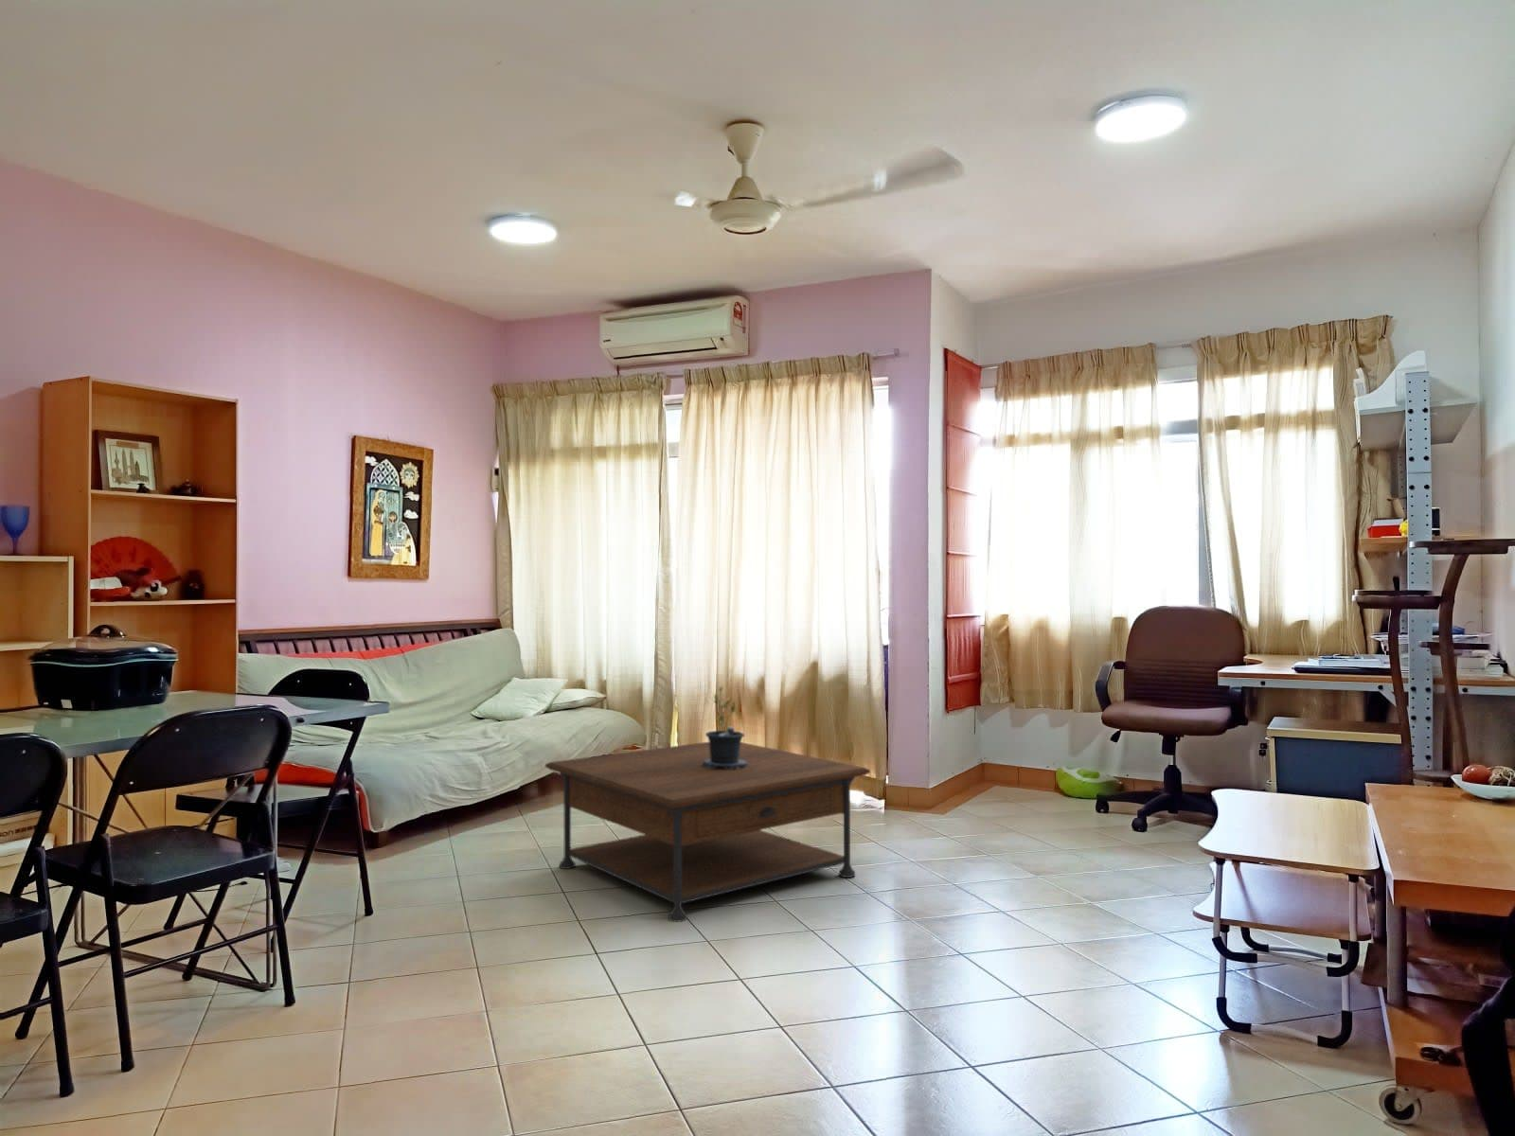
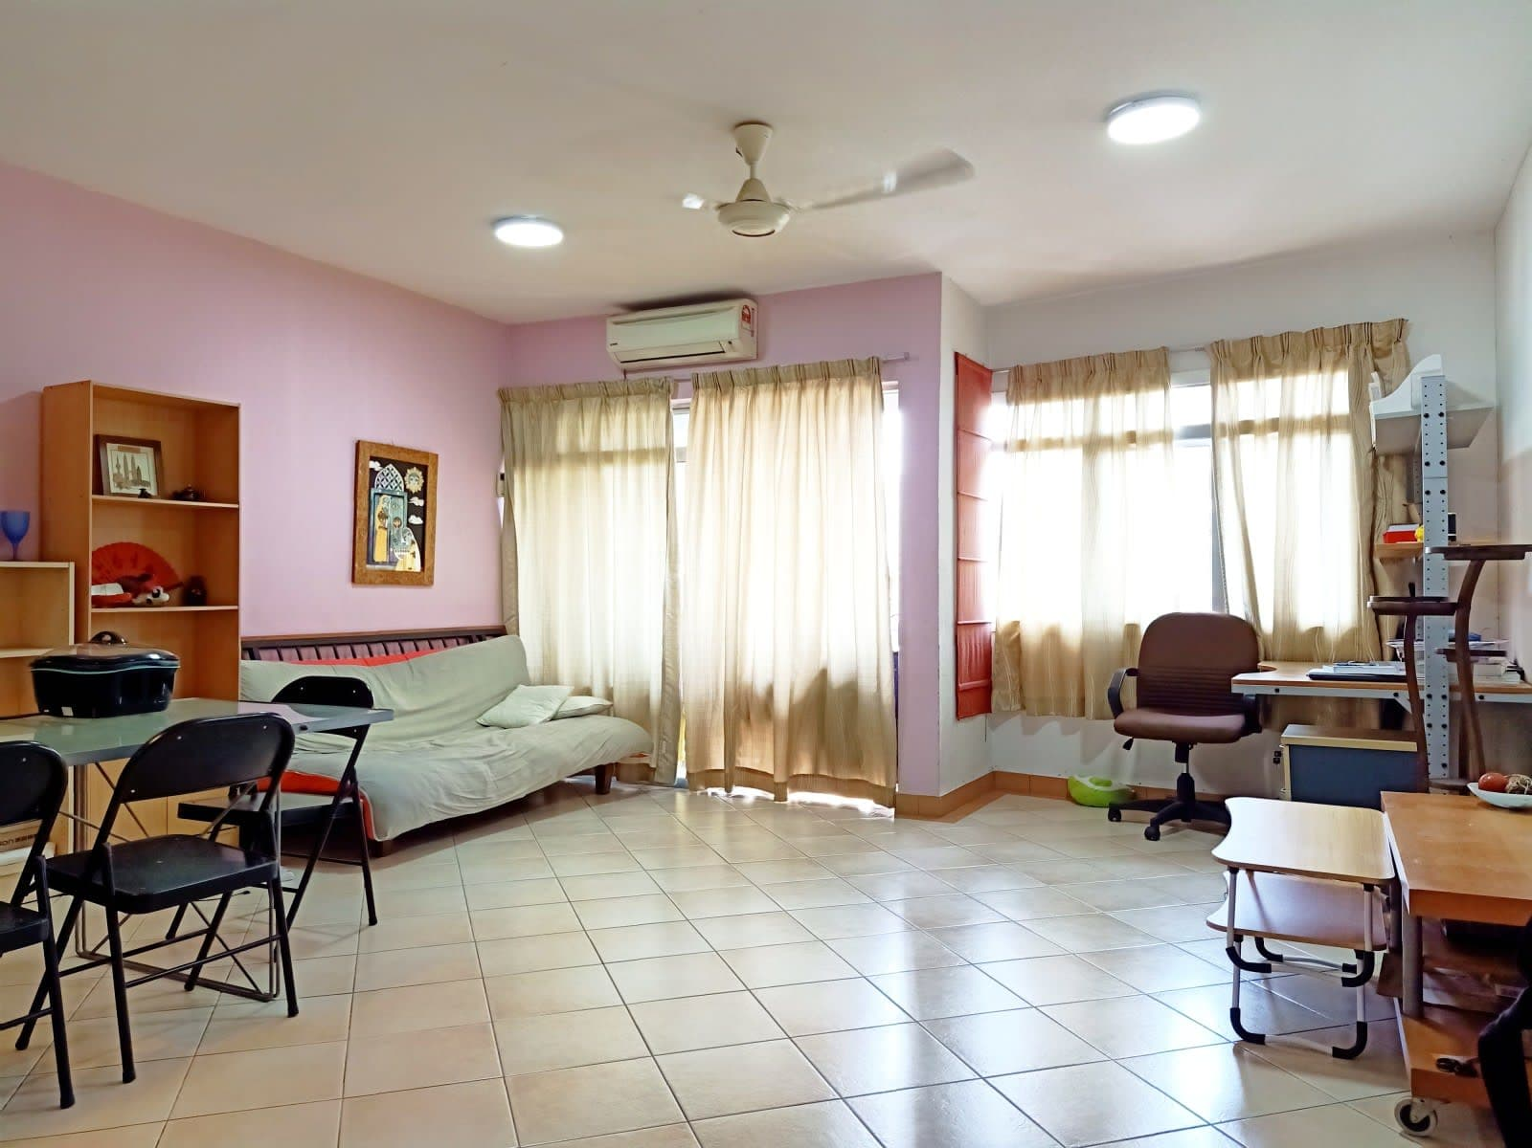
- potted plant [703,686,747,770]
- coffee table [544,741,871,924]
